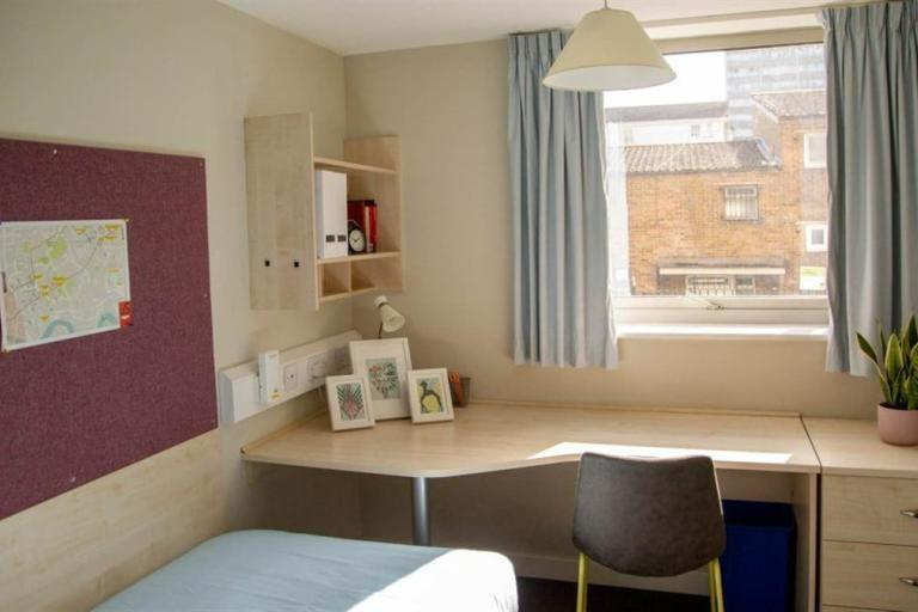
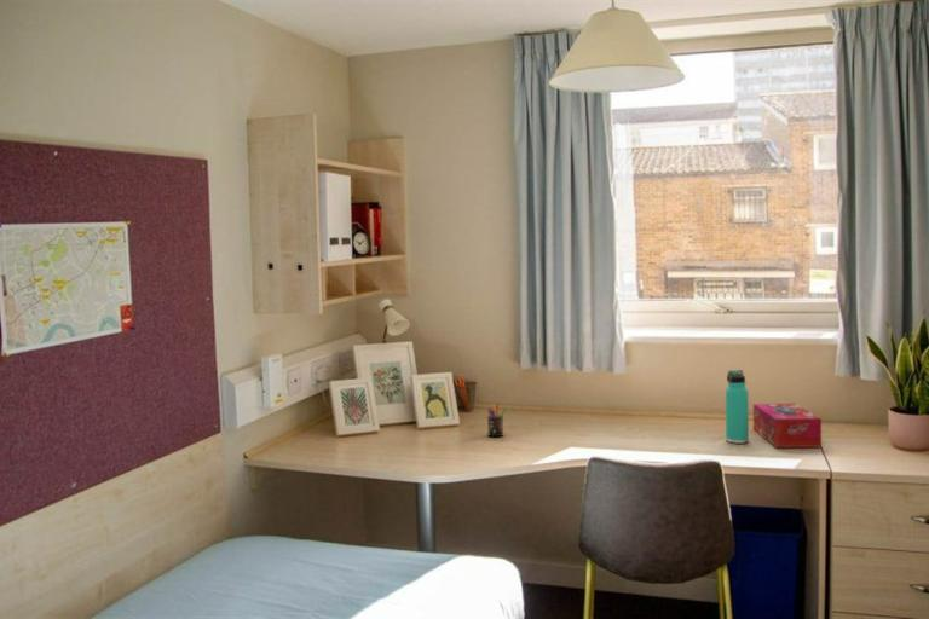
+ thermos bottle [725,369,750,445]
+ pen holder [486,403,508,438]
+ tissue box [752,403,823,449]
